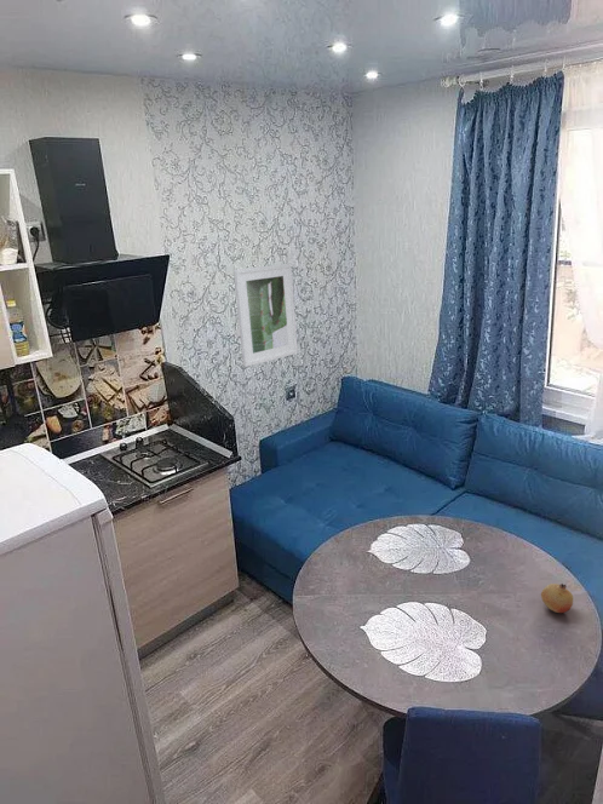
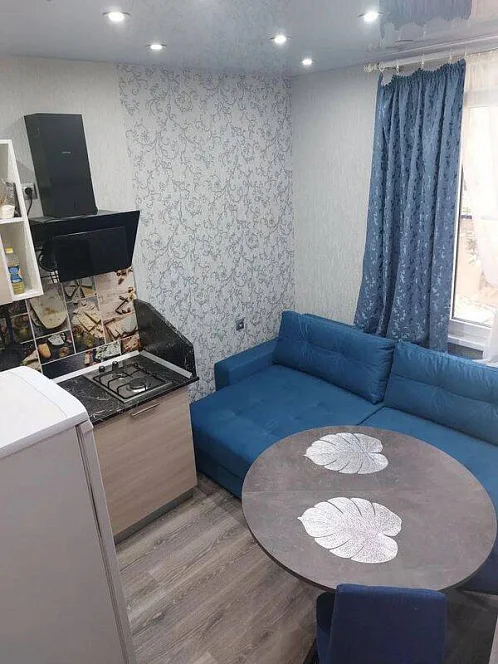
- fruit [540,582,574,614]
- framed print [232,263,299,368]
